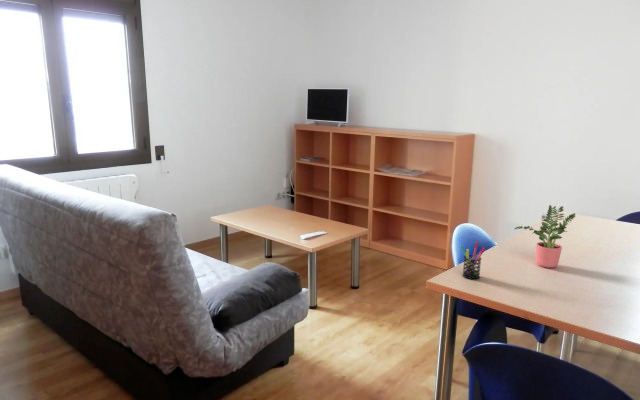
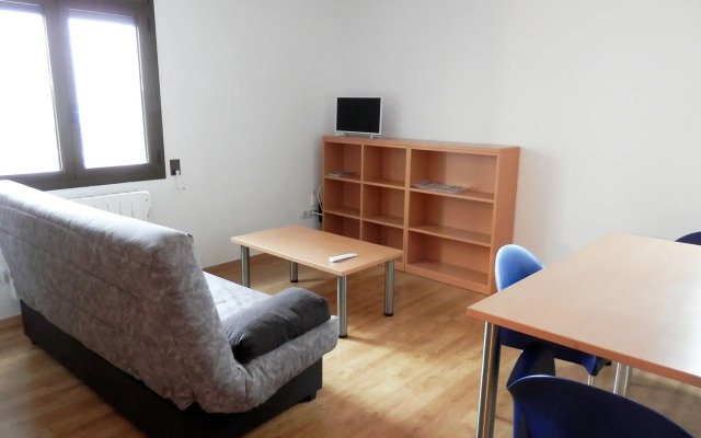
- potted plant [514,204,576,269]
- pen holder [460,241,486,280]
